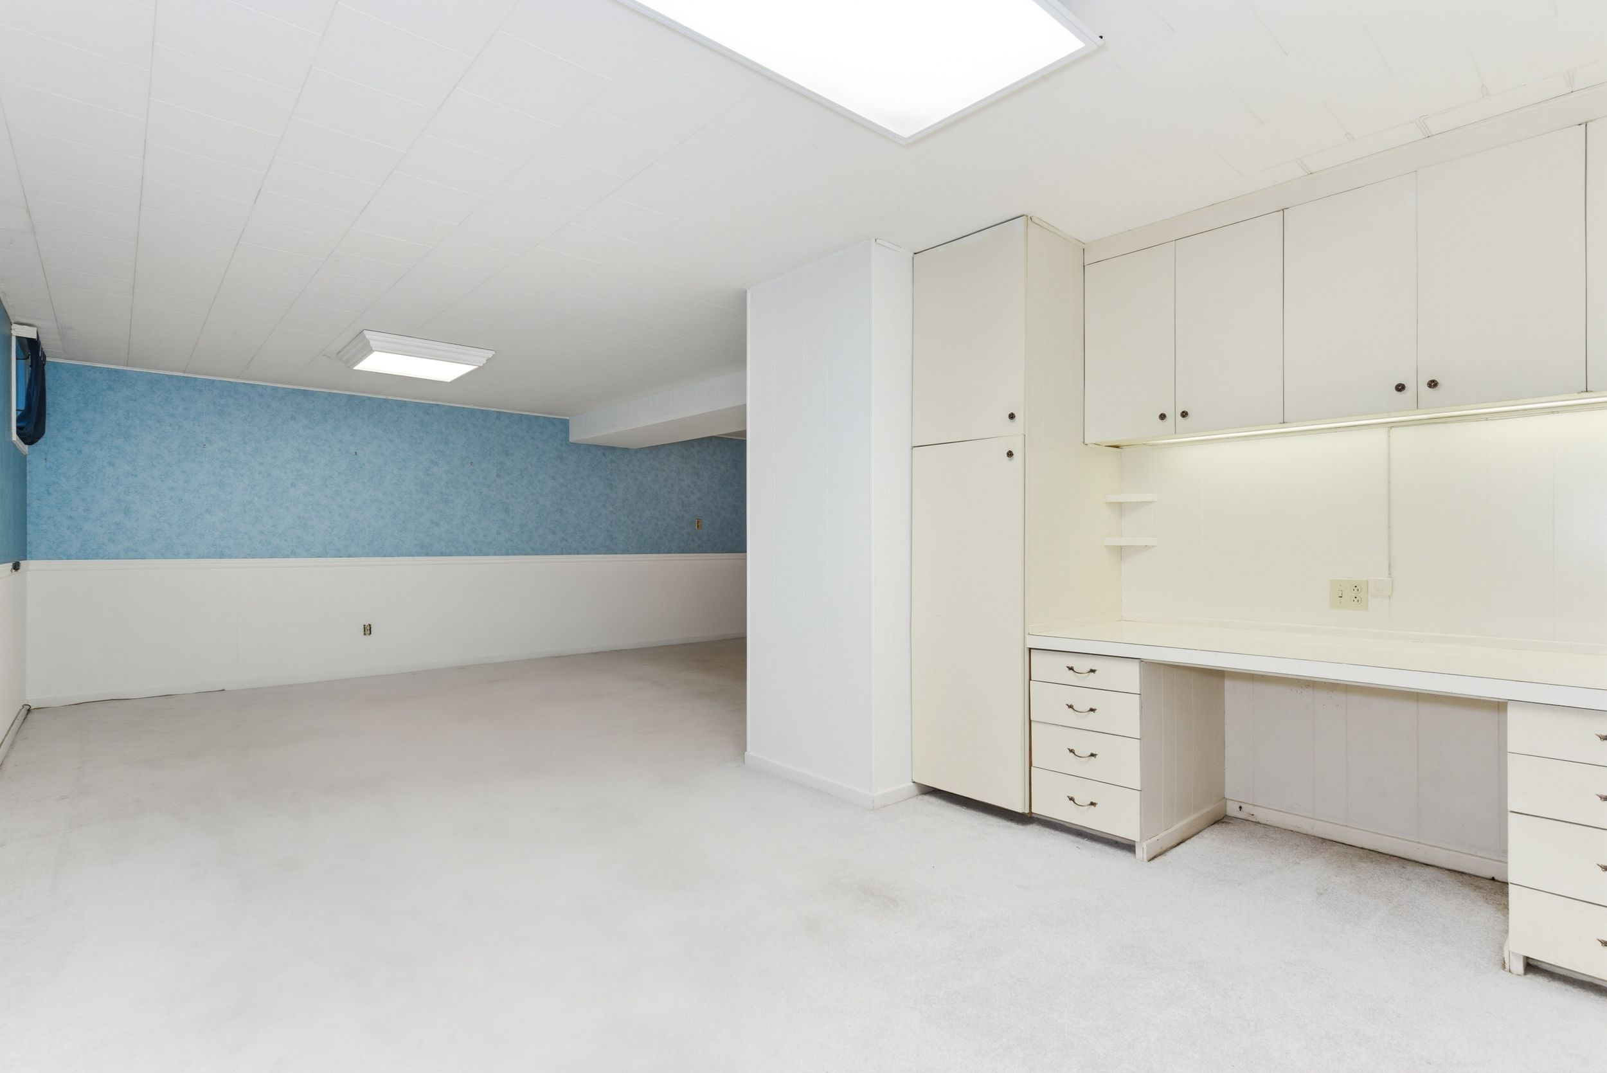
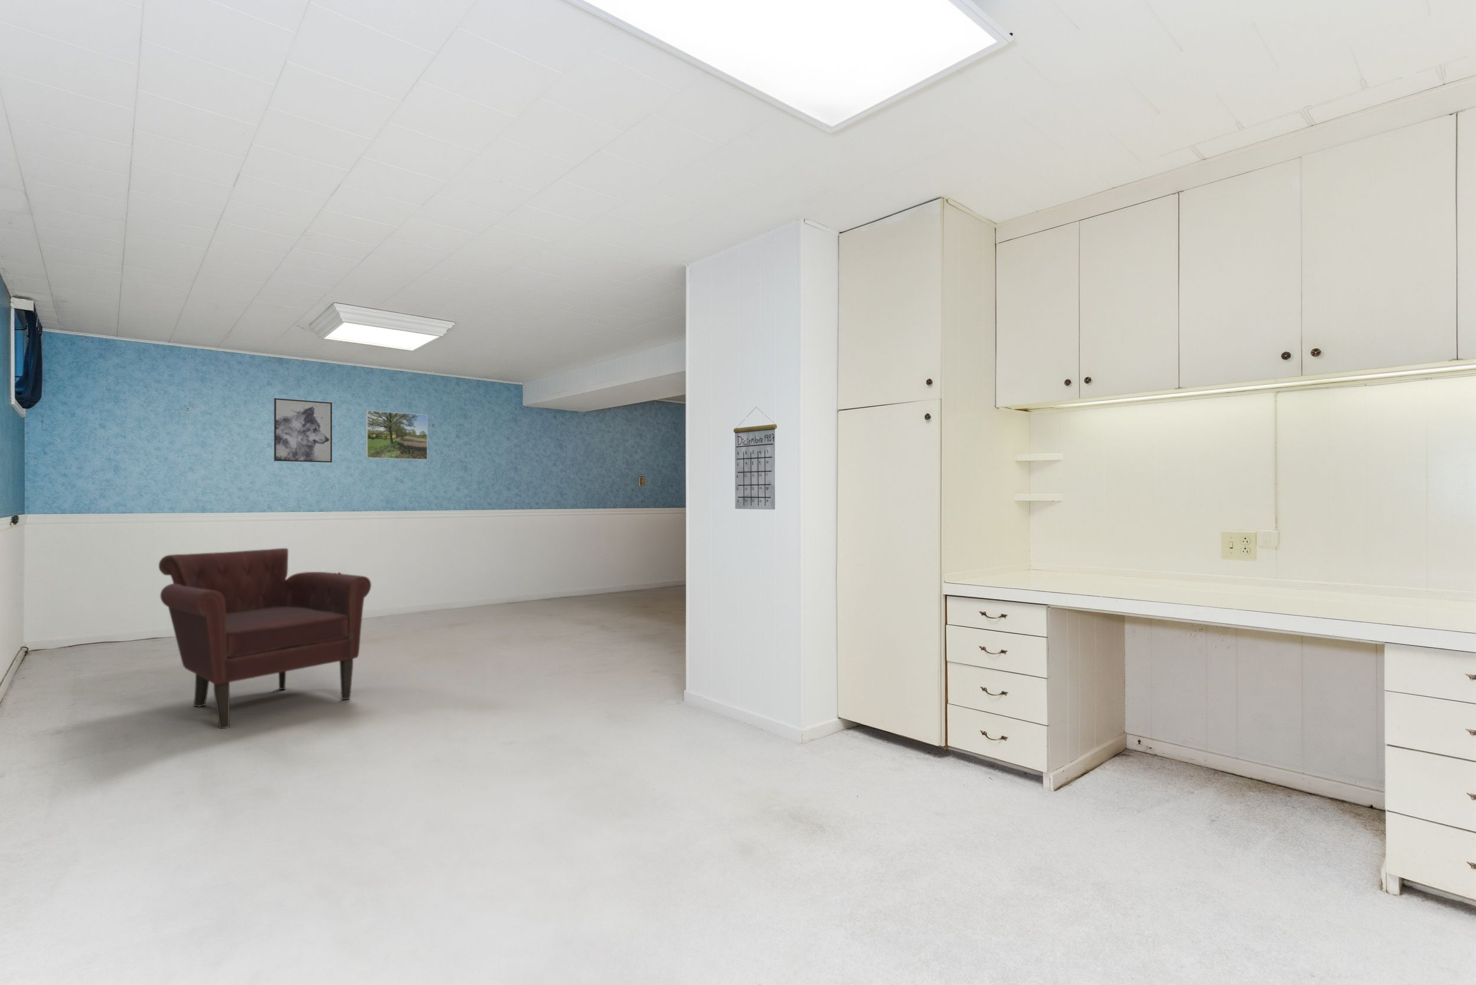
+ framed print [365,410,428,461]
+ leather [158,547,372,730]
+ calendar [733,407,778,510]
+ wall art [274,398,332,463]
